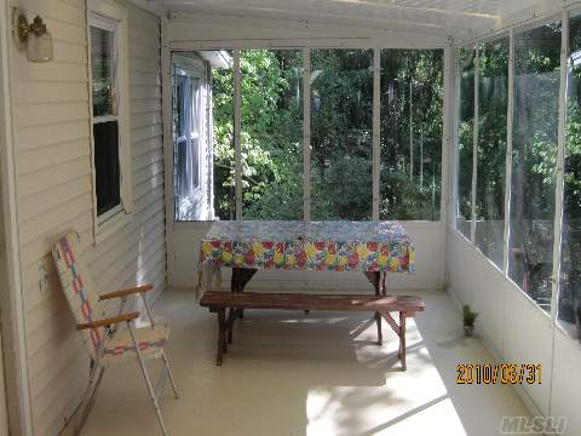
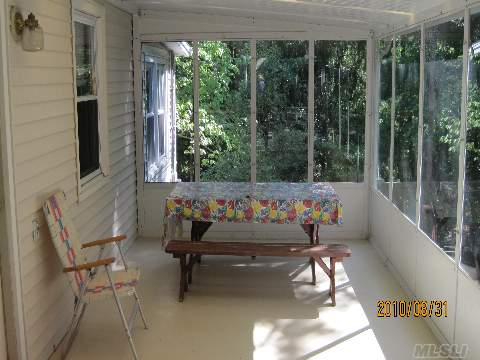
- potted plant [456,304,482,337]
